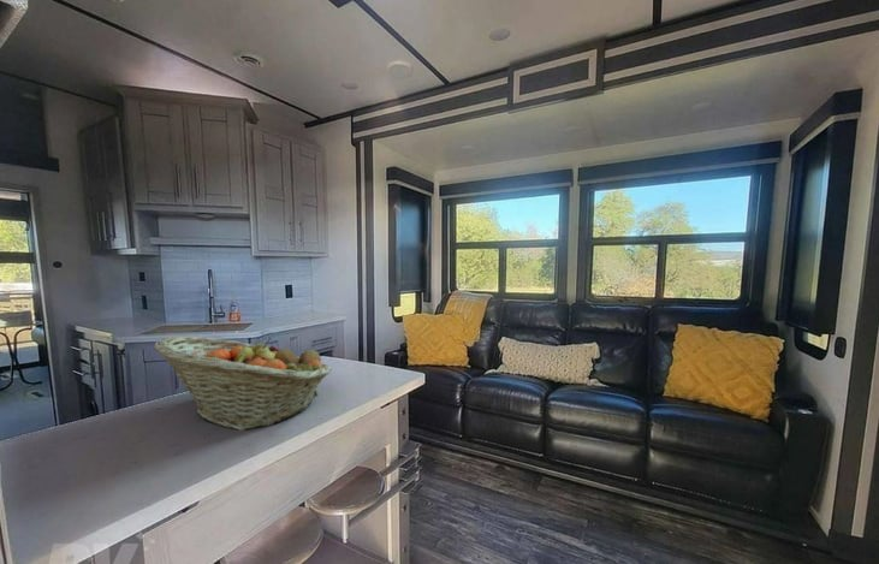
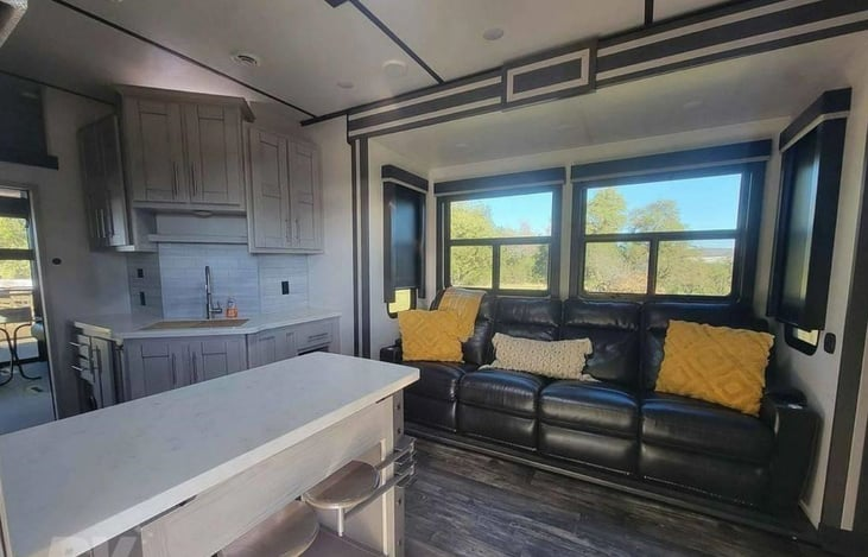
- fruit basket [153,336,332,432]
